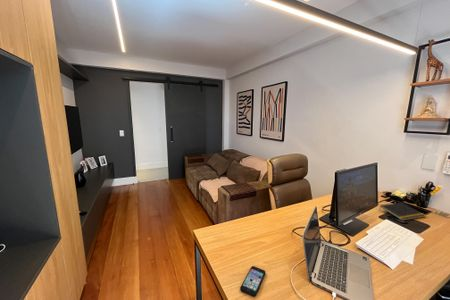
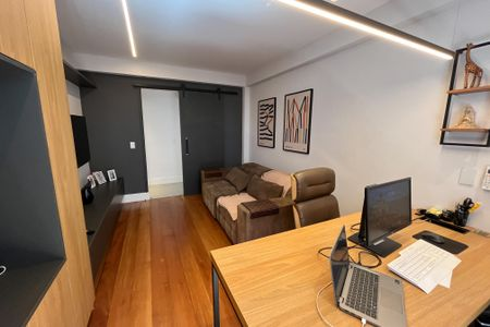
- smartphone [239,265,267,298]
- notepad [378,201,427,222]
